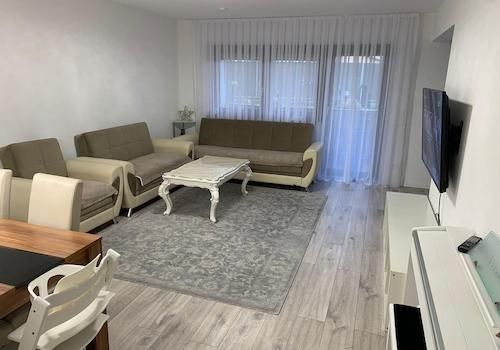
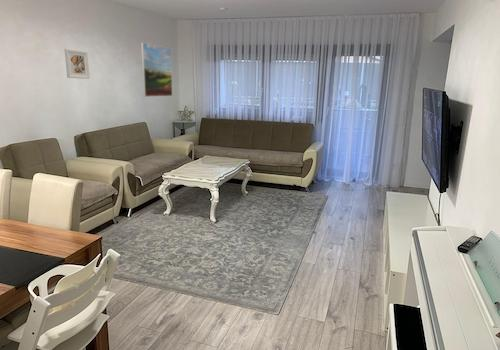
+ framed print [64,48,90,80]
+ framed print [140,42,173,98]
